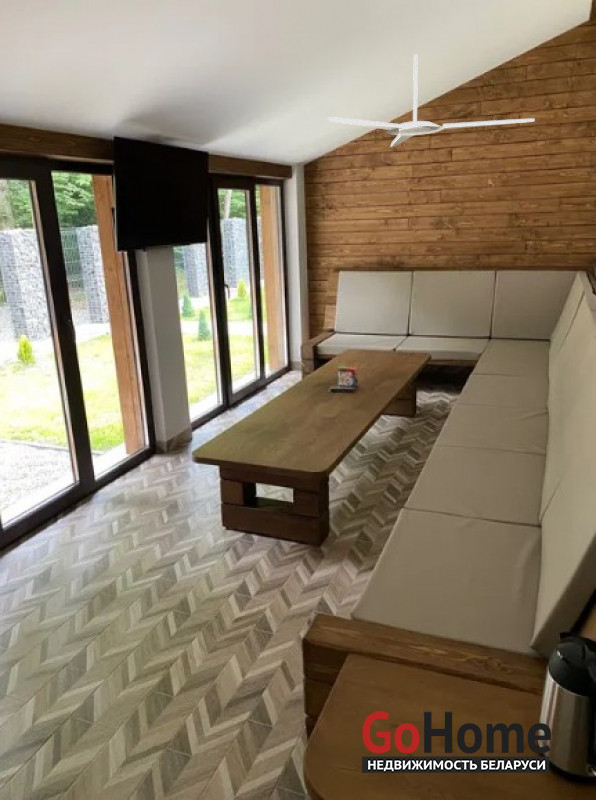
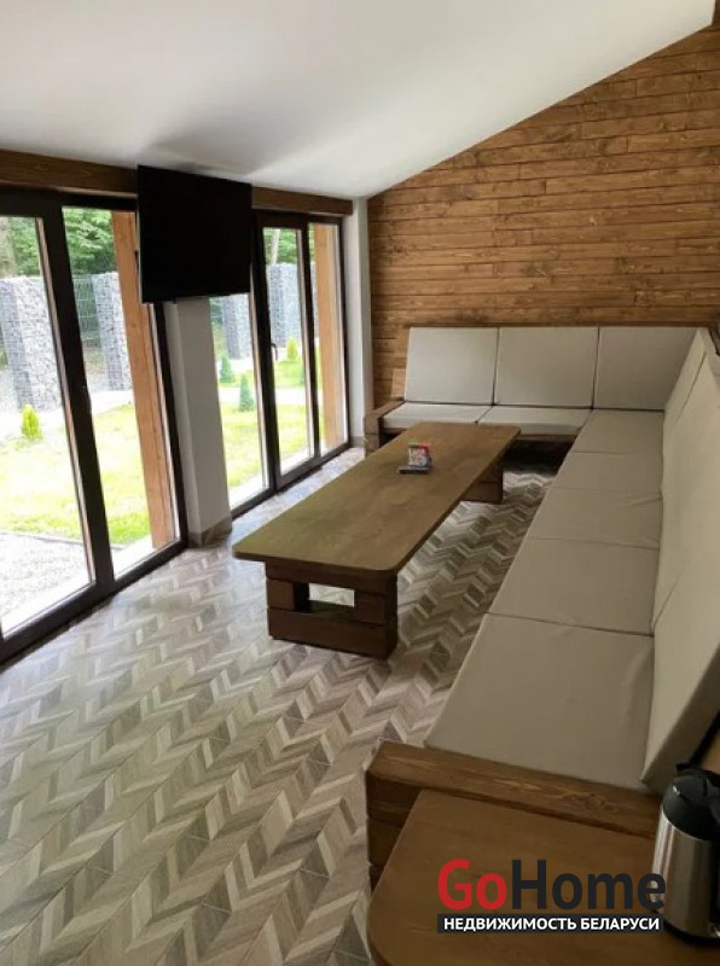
- ceiling fan [327,53,536,148]
